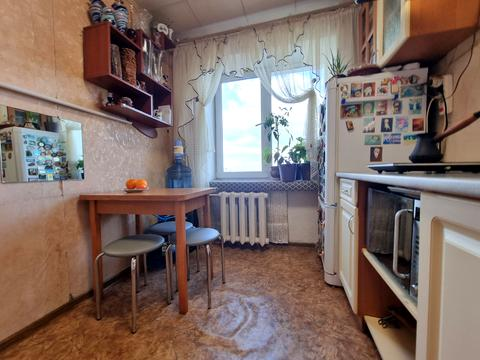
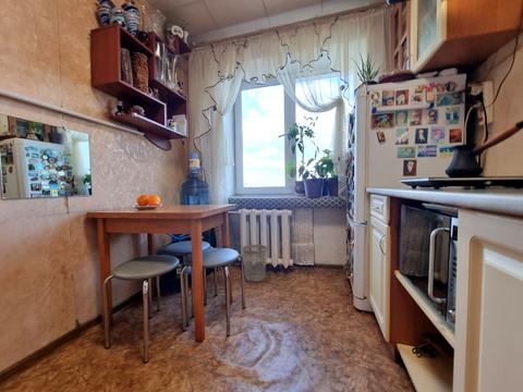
+ wastebasket [241,244,268,283]
